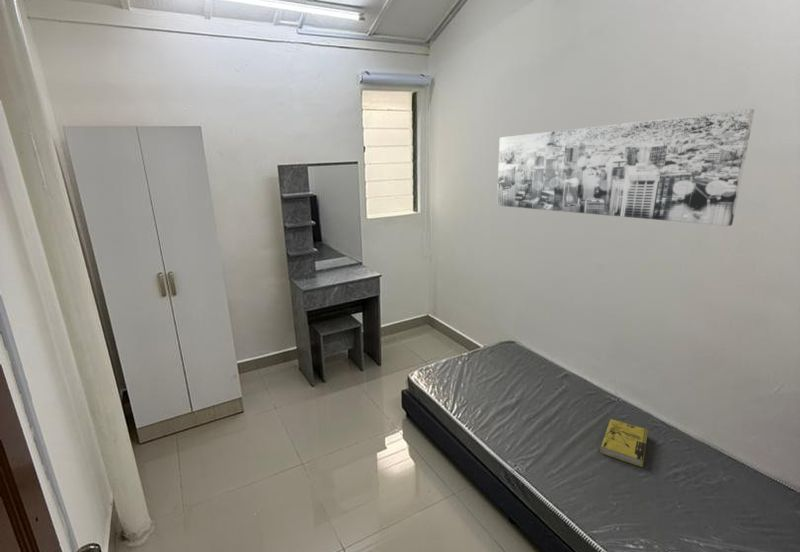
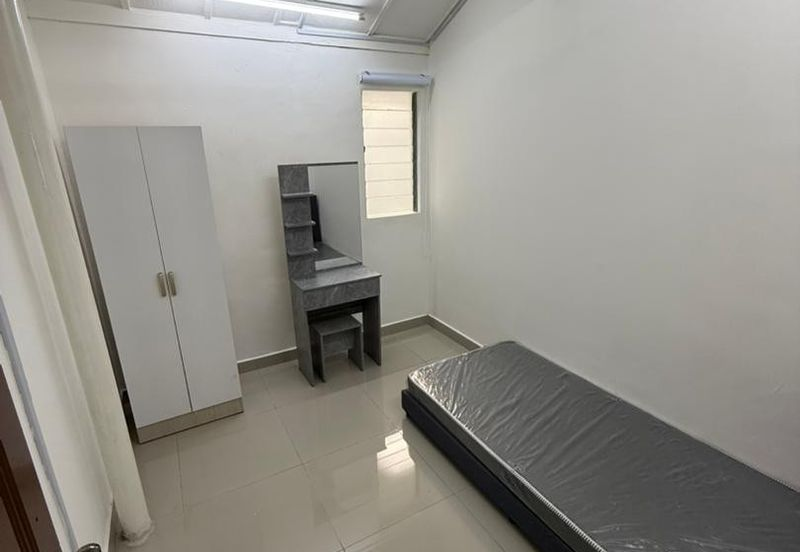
- book [599,418,649,468]
- wall art [496,108,756,227]
